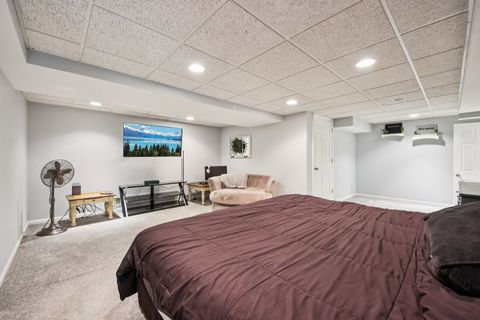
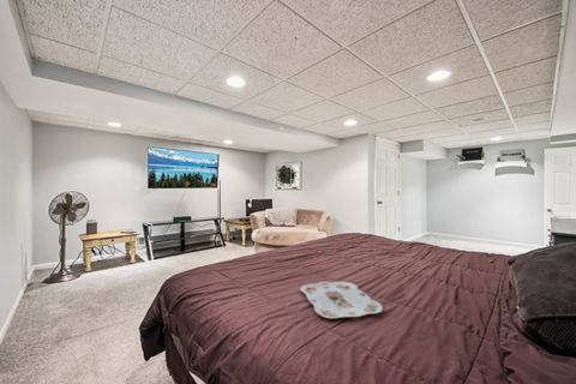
+ serving tray [299,281,384,319]
